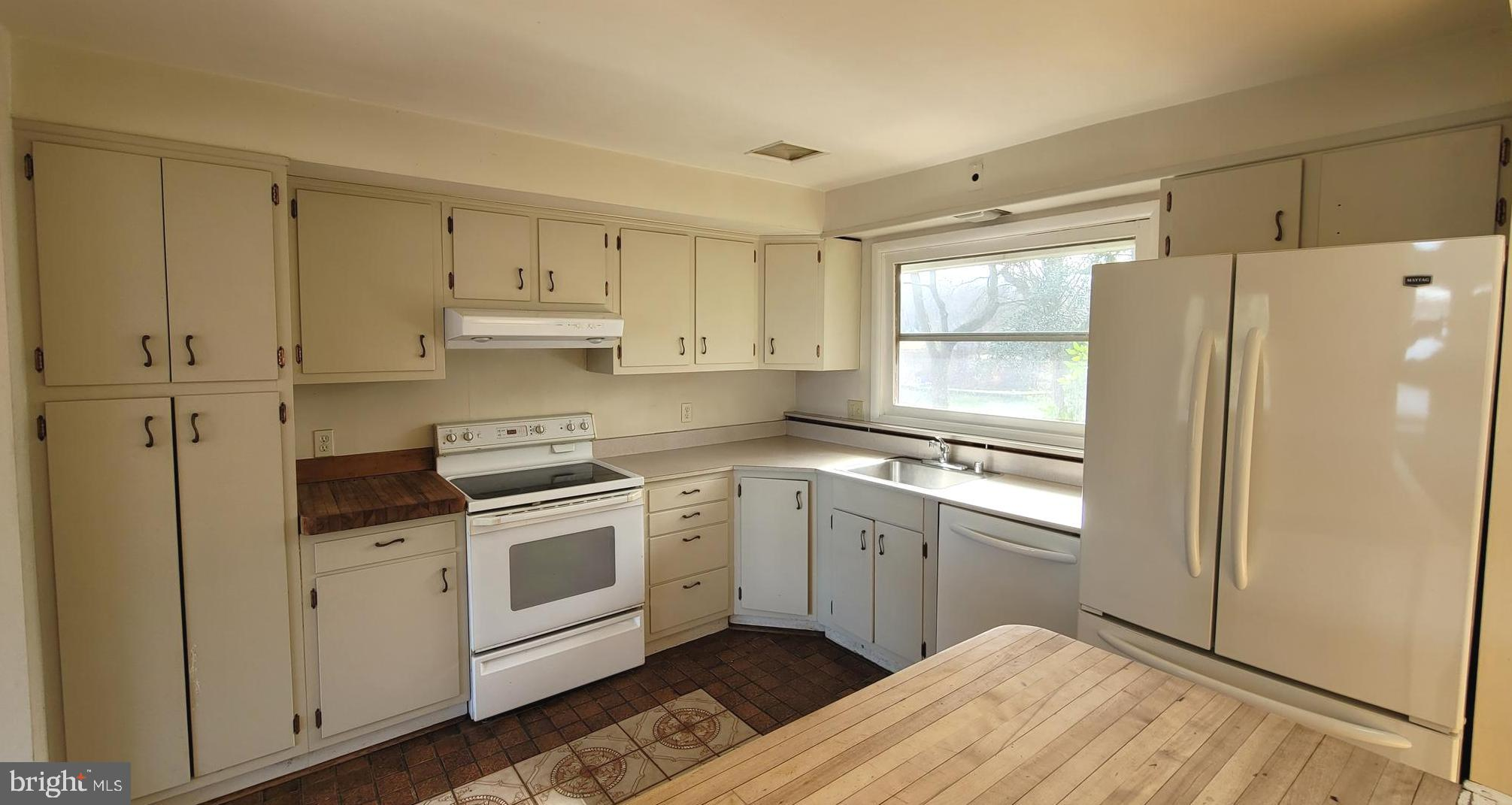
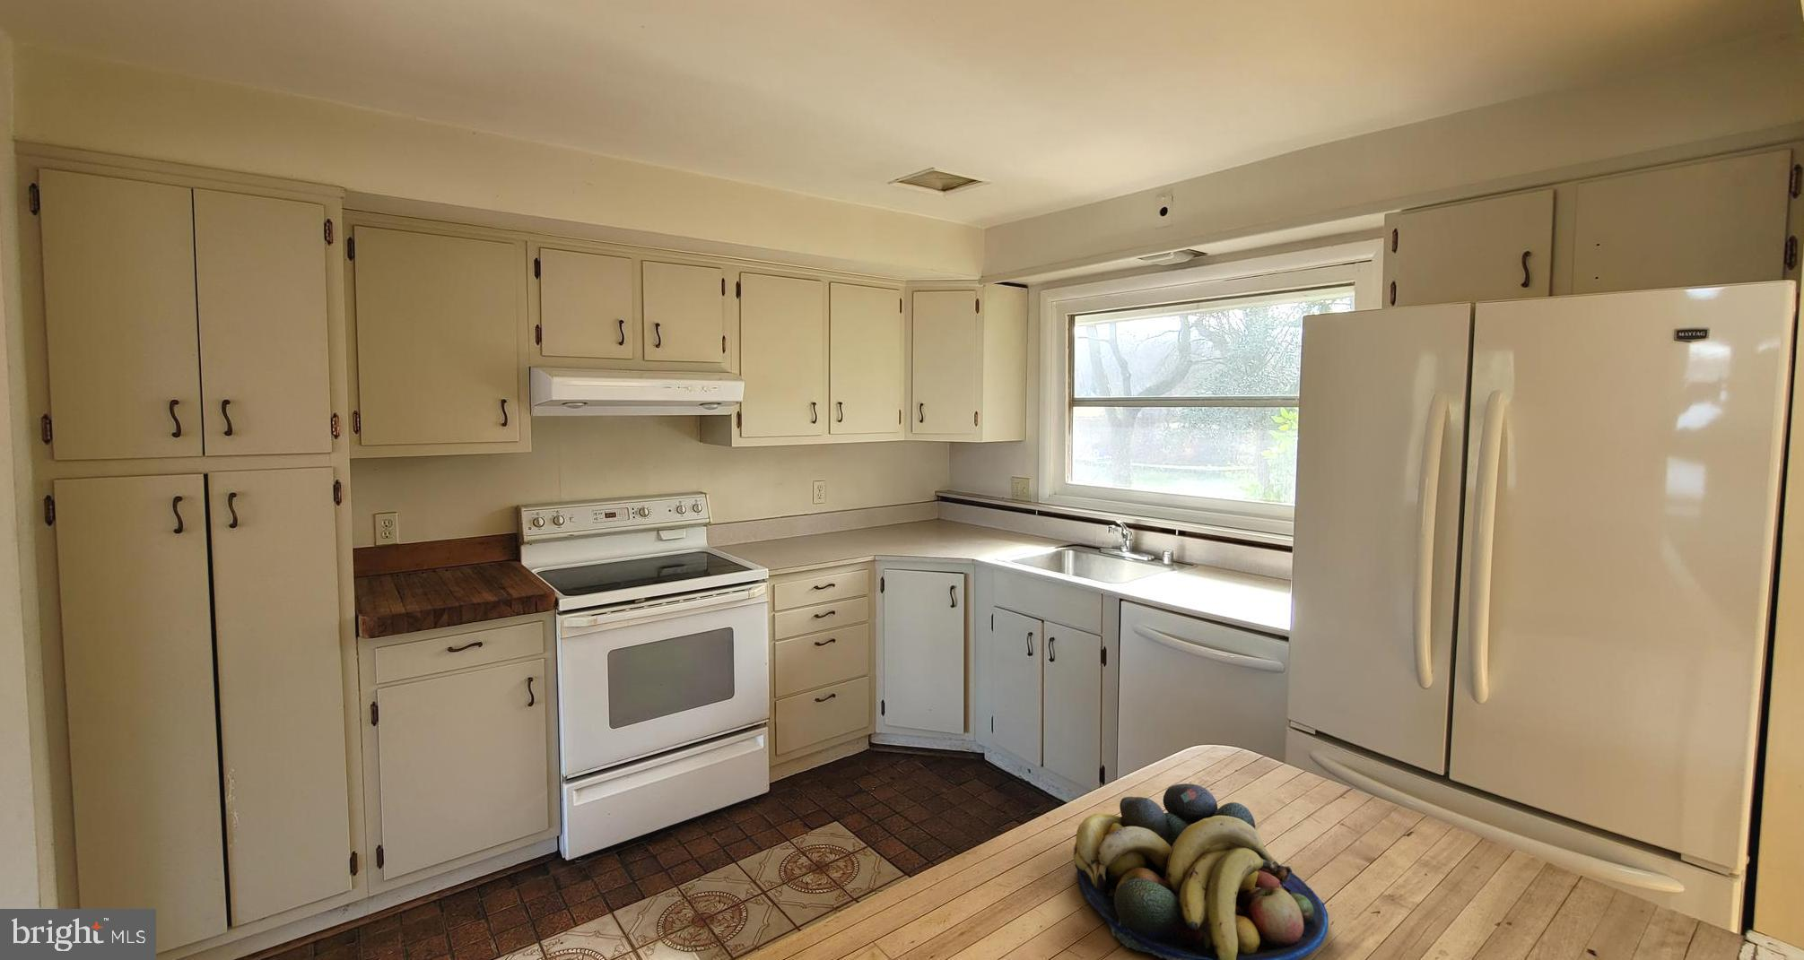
+ fruit bowl [1071,782,1329,960]
